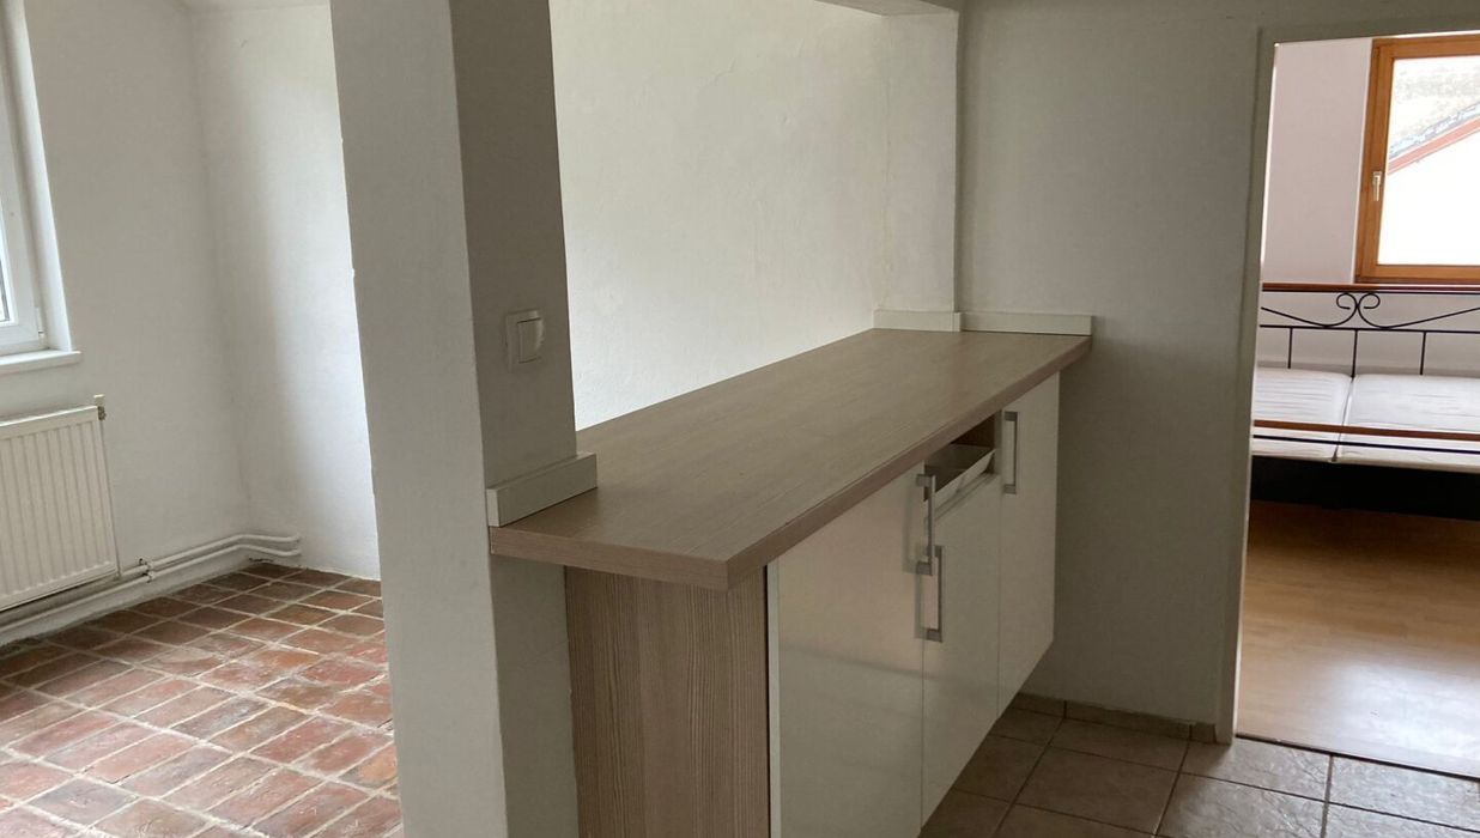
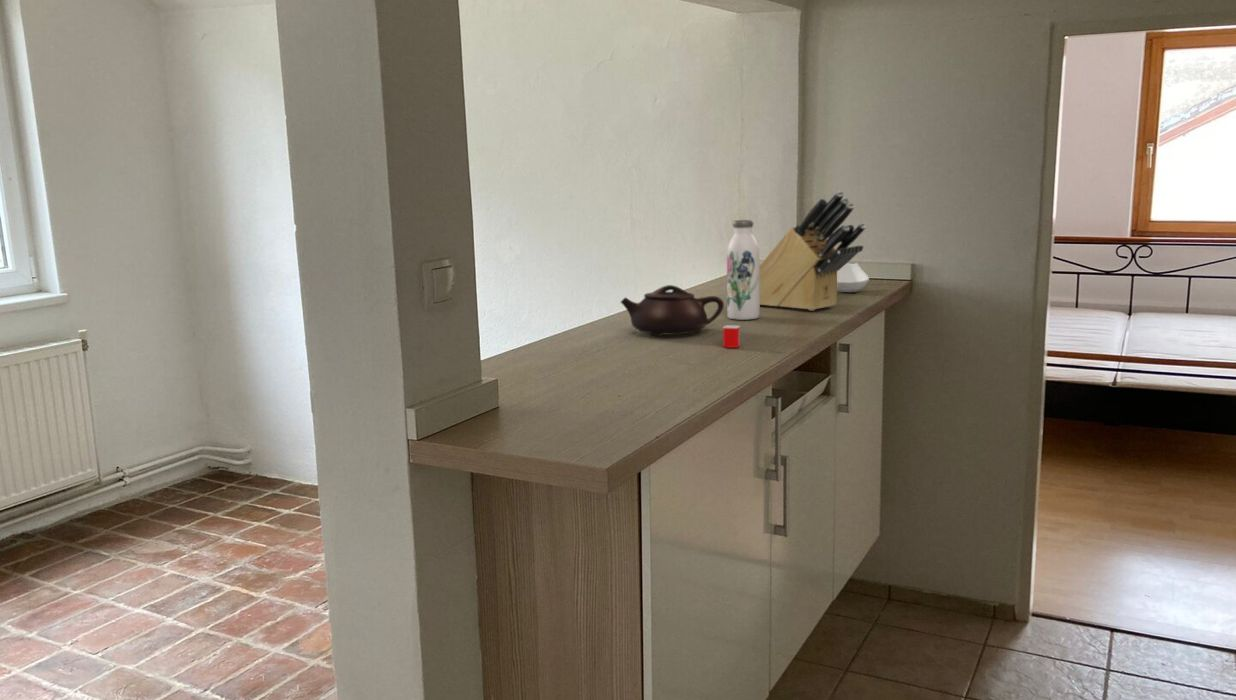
+ knife block [760,190,867,312]
+ teapot [620,284,725,337]
+ spoon rest [837,262,870,293]
+ mug [722,325,741,349]
+ water bottle [726,219,761,321]
